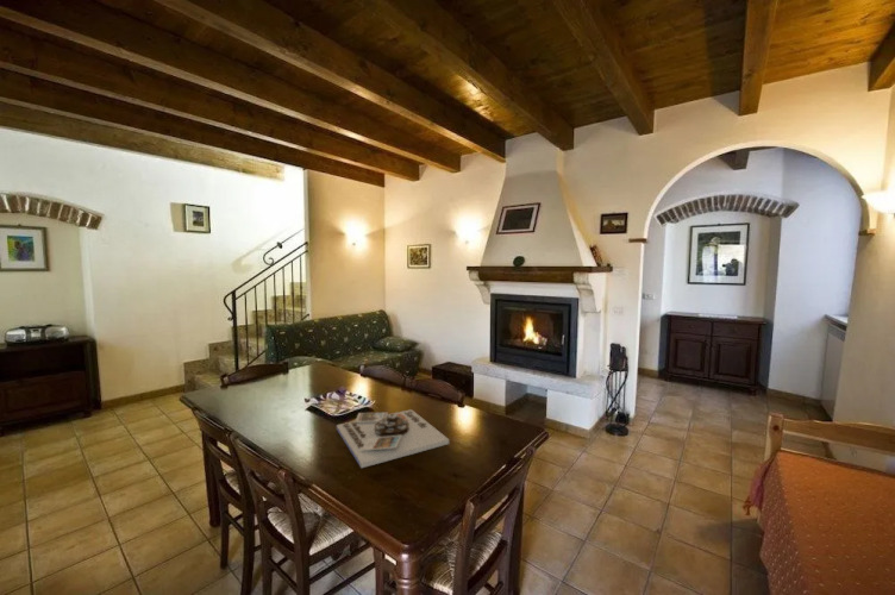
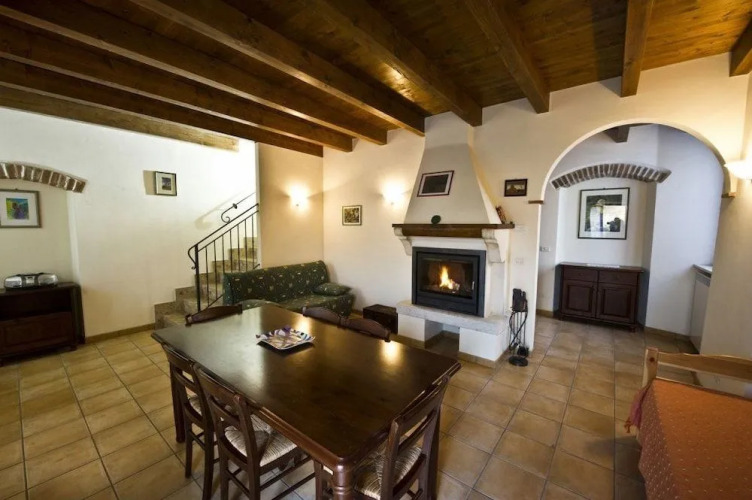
- board game [336,408,450,469]
